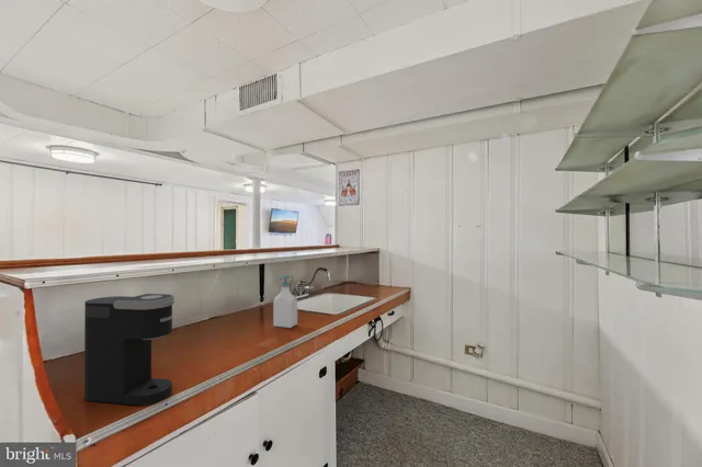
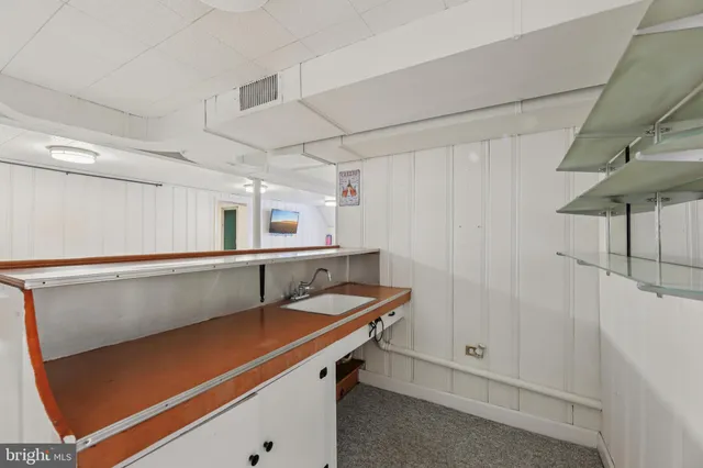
- soap bottle [272,273,298,329]
- coffee maker [83,293,176,407]
